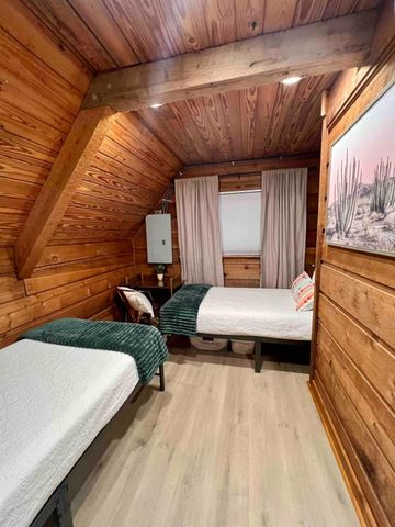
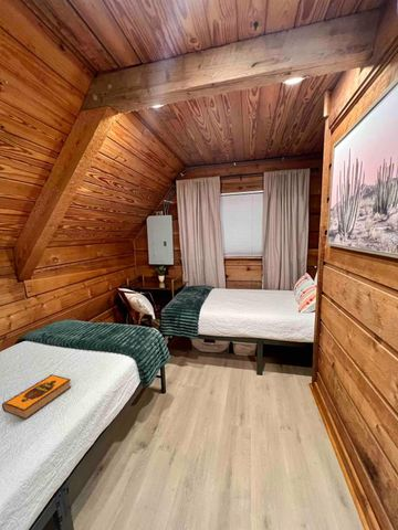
+ hardback book [1,373,72,421]
